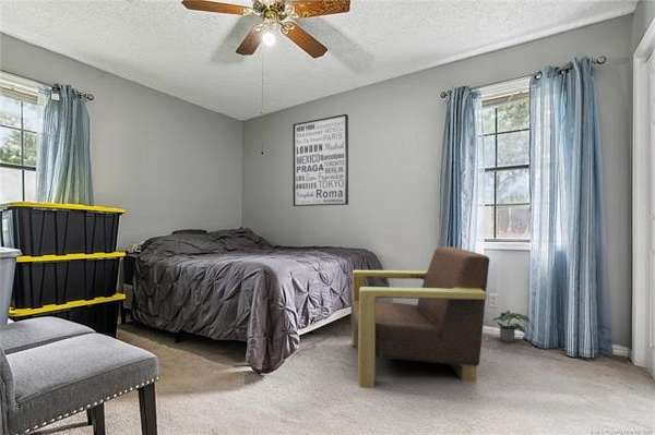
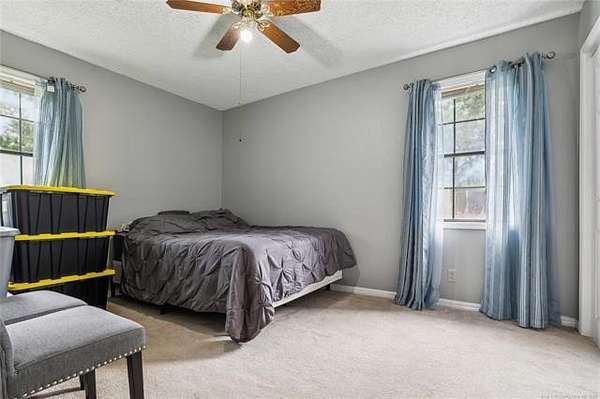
- armchair [350,245,490,388]
- potted plant [491,310,532,343]
- wall art [291,113,349,207]
